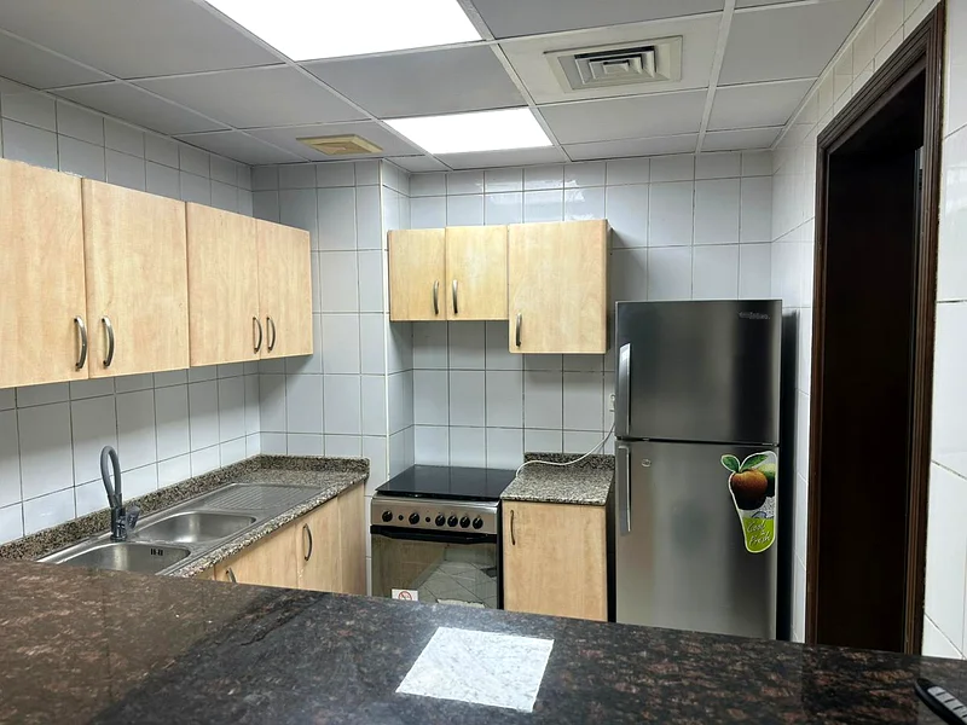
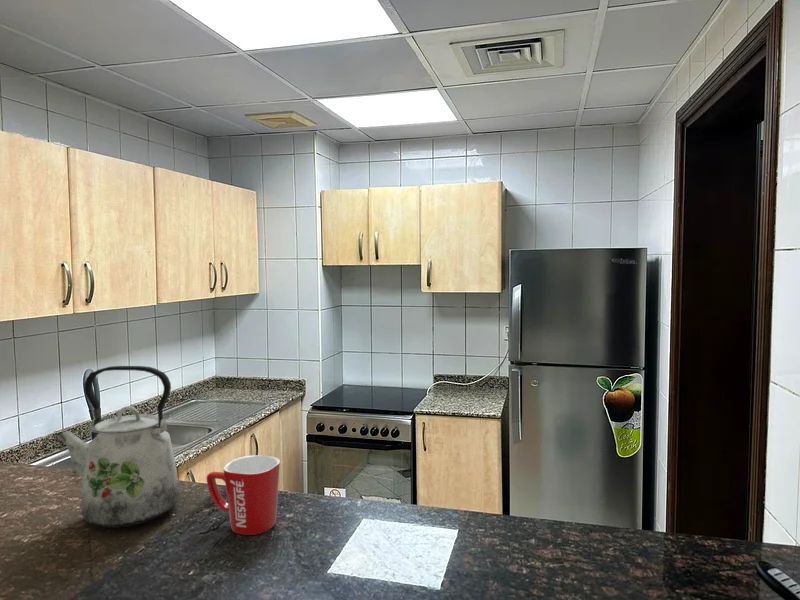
+ kettle [55,365,180,528]
+ mug [206,454,281,536]
